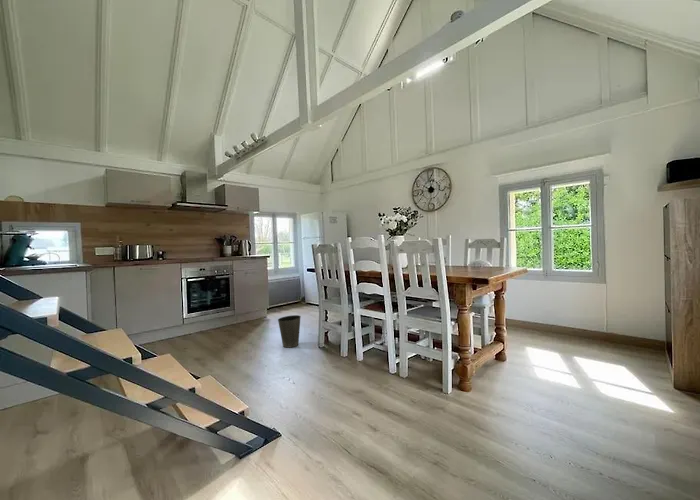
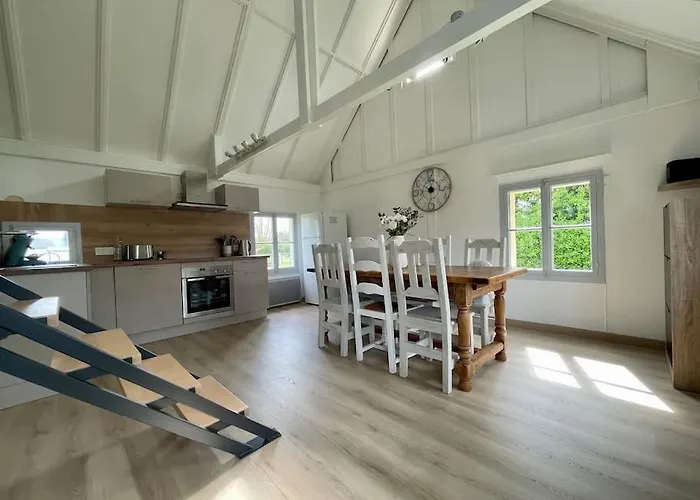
- waste basket [277,314,302,349]
